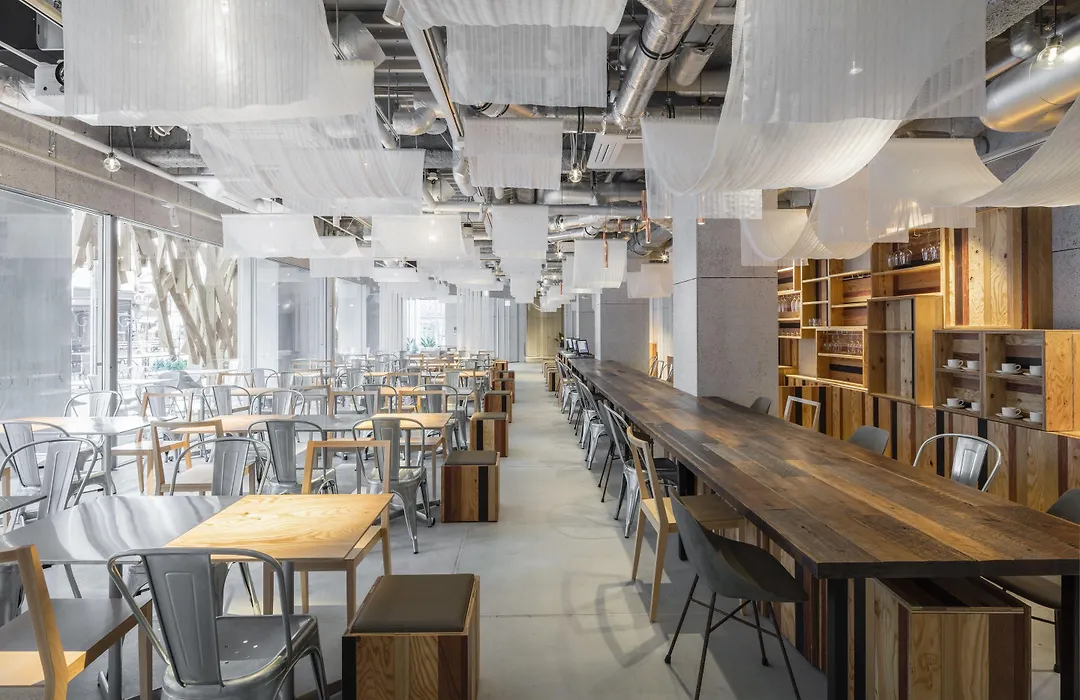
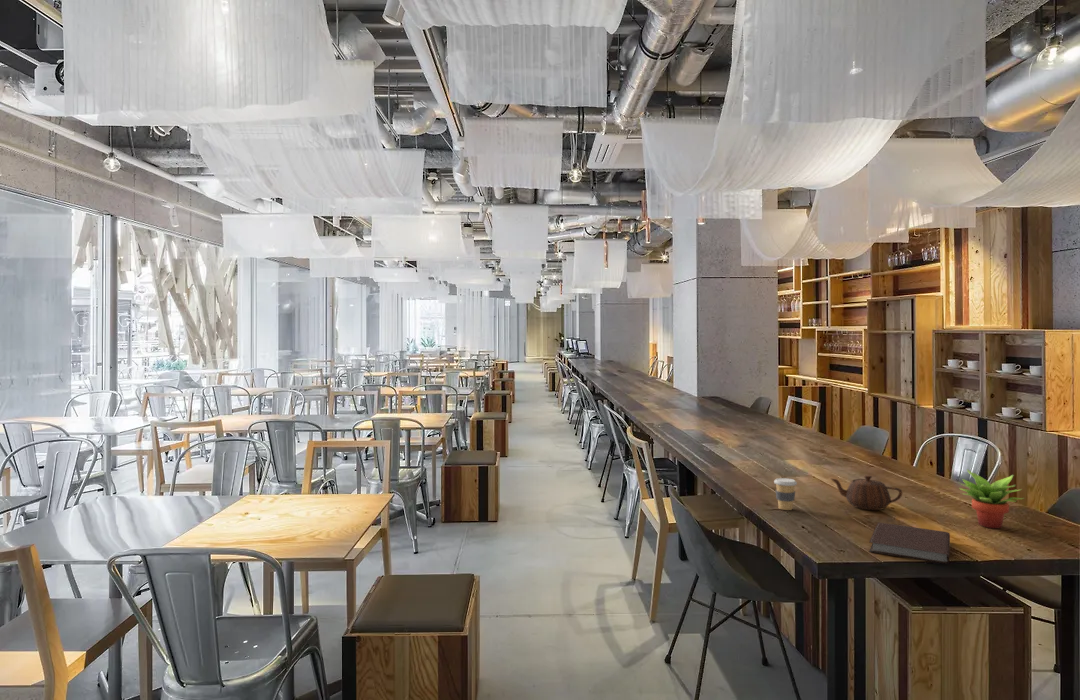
+ teapot [830,474,904,511]
+ succulent plant [957,468,1025,529]
+ notebook [868,521,951,565]
+ coffee cup [773,477,798,511]
